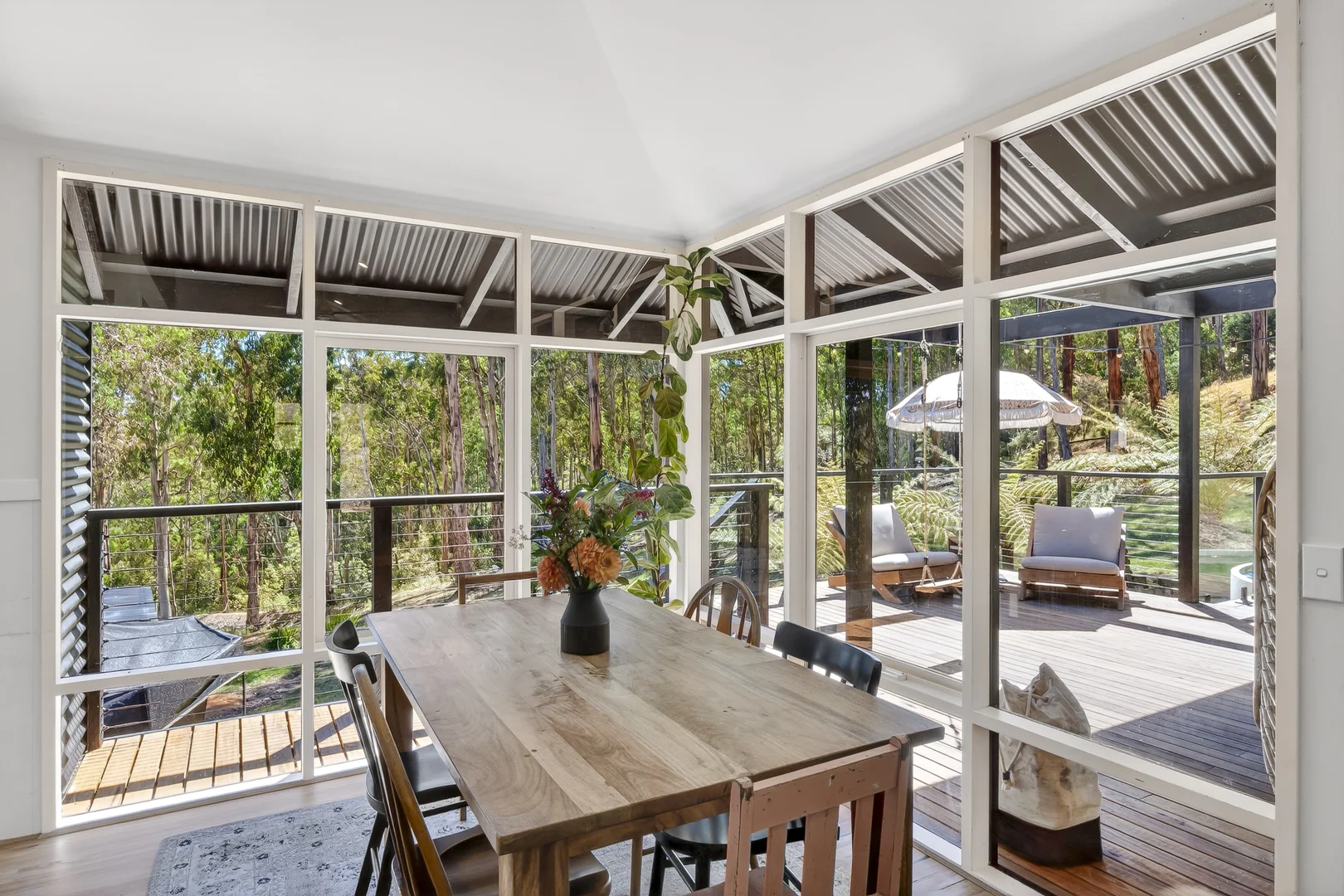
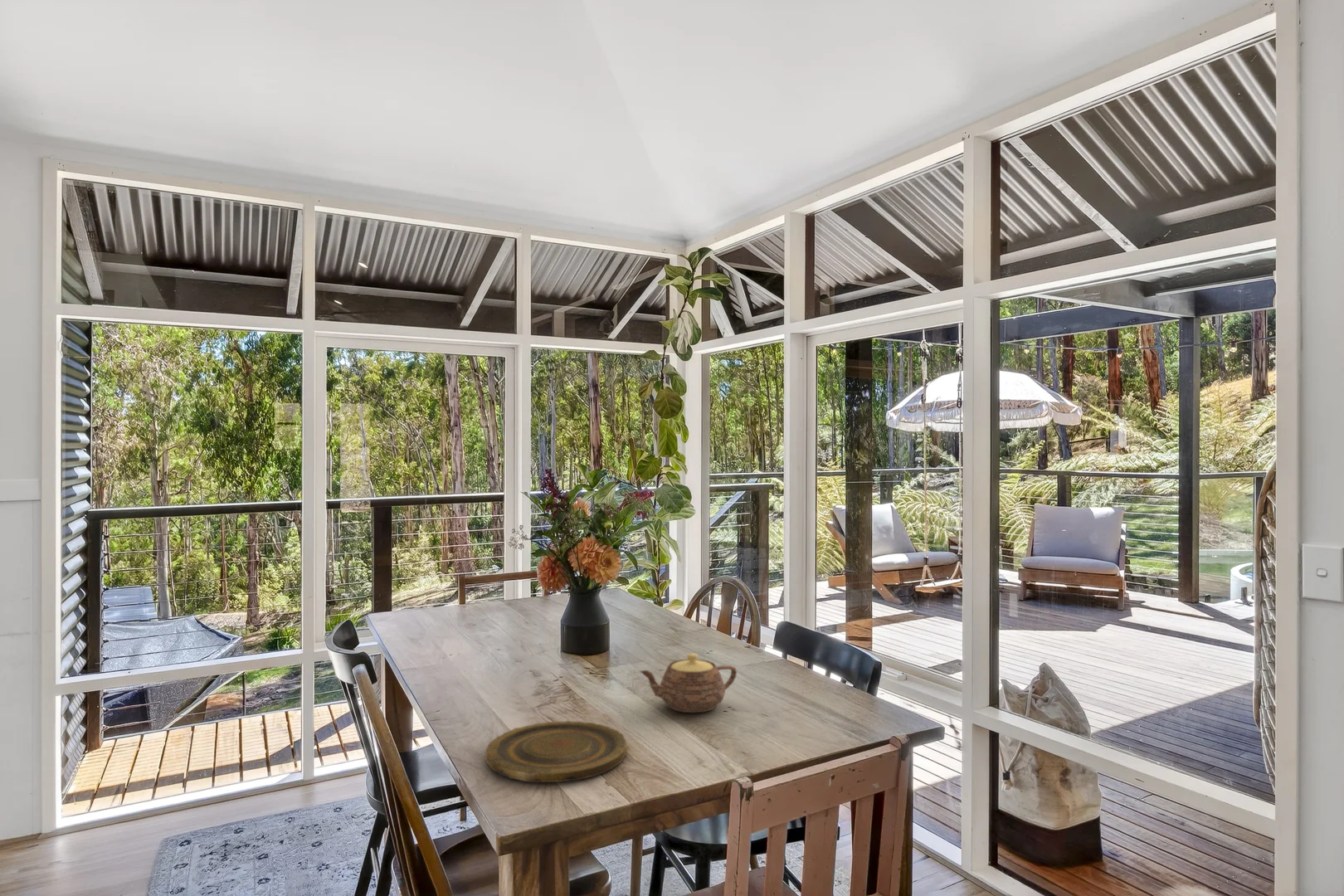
+ teapot [639,653,738,713]
+ plate [485,720,628,783]
